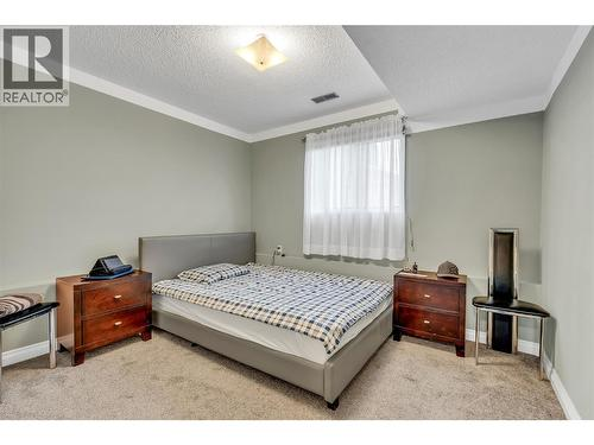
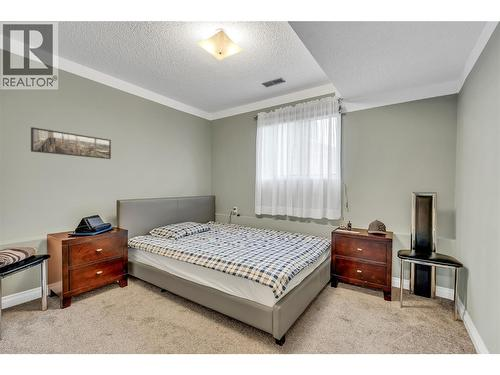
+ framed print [30,126,112,160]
